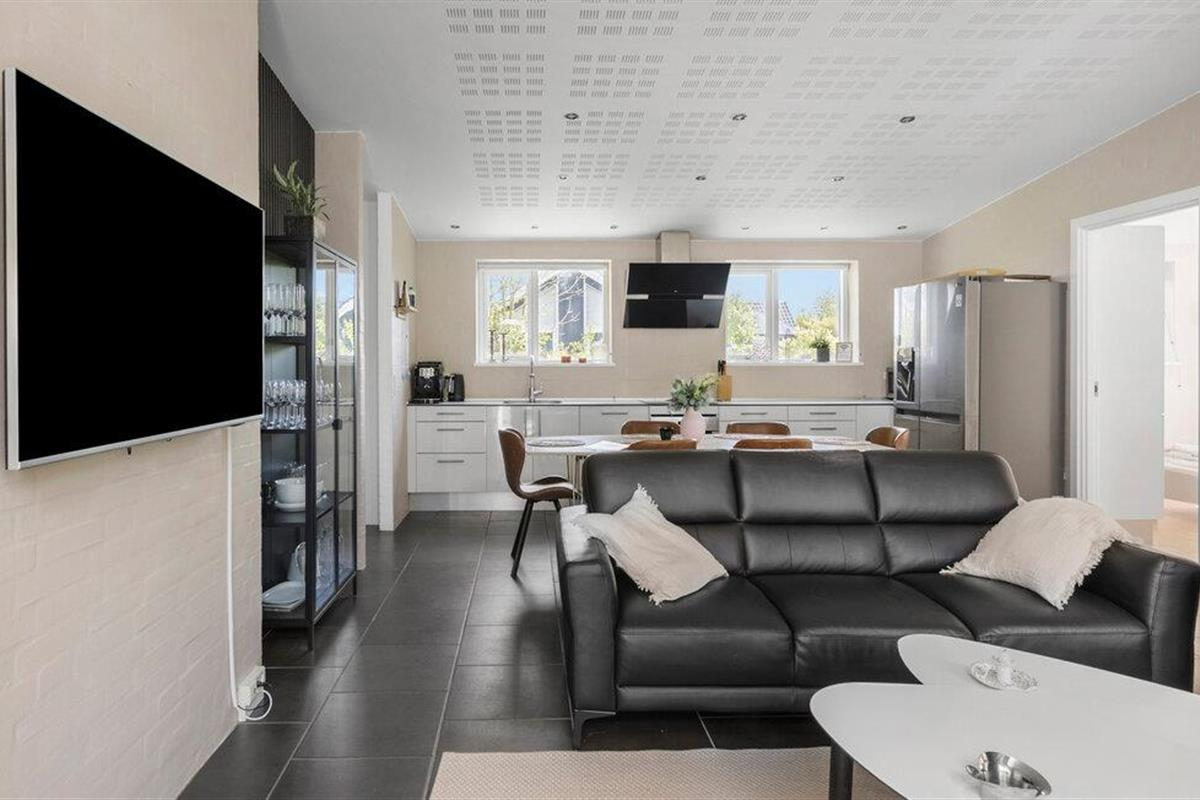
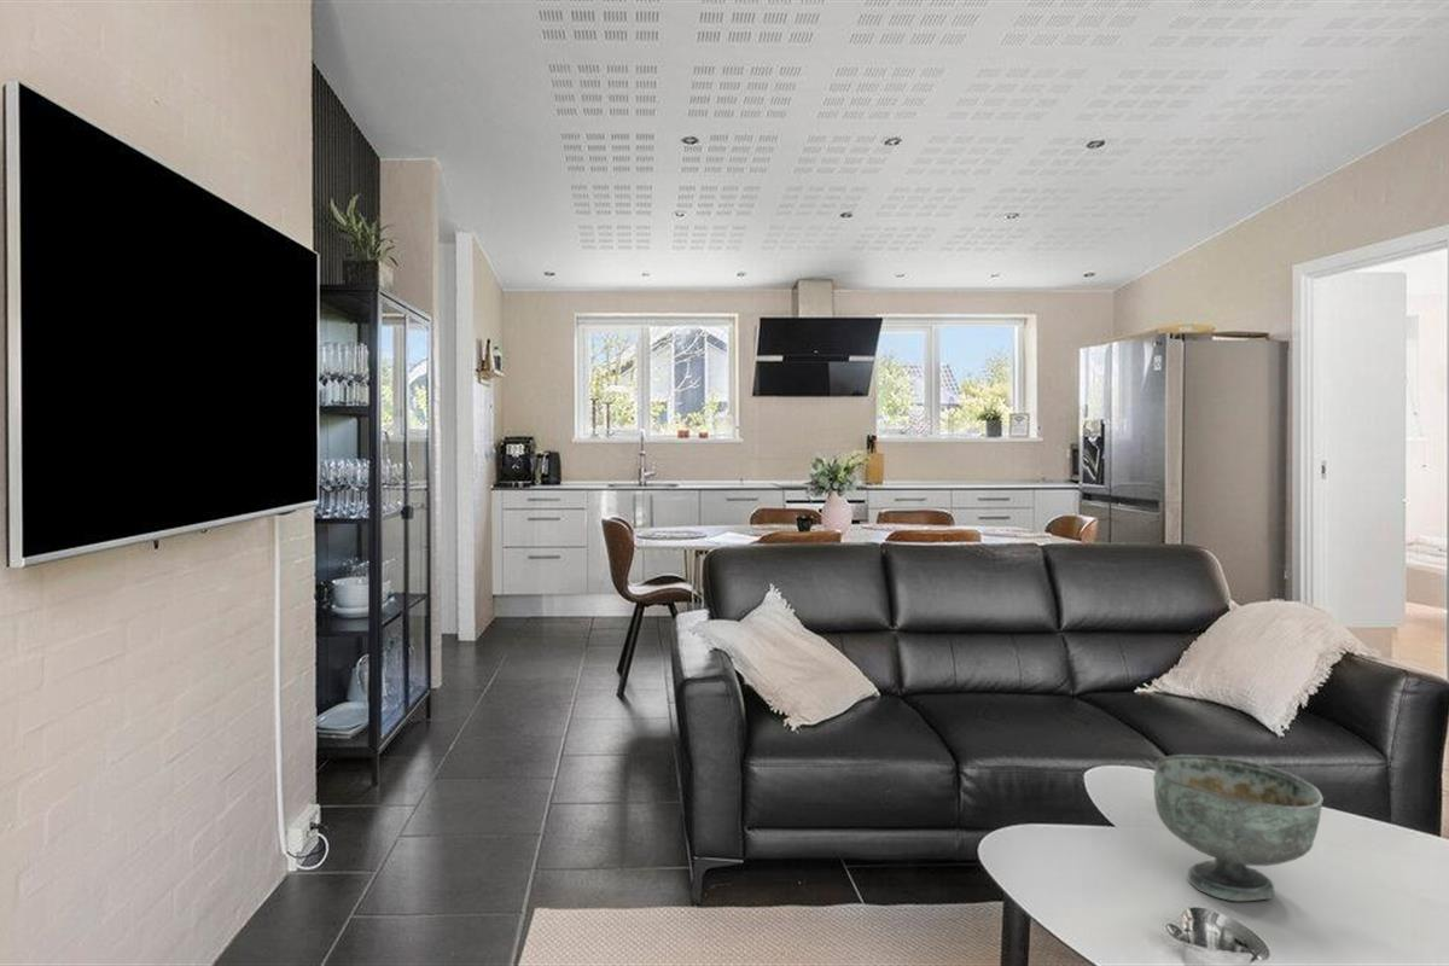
+ decorative bowl [1152,753,1325,902]
